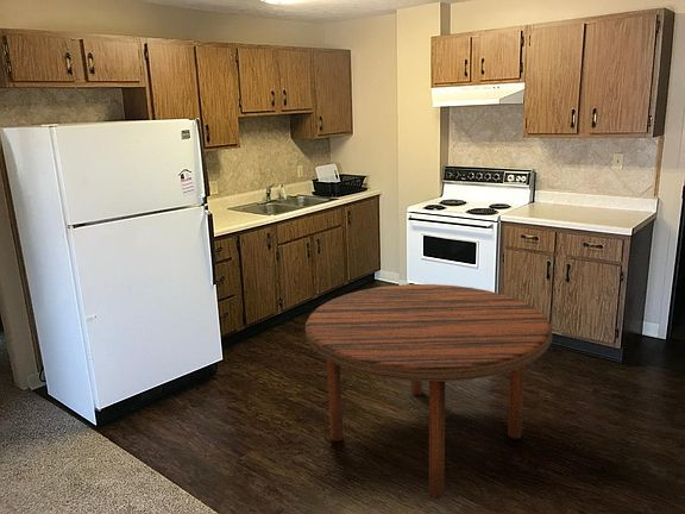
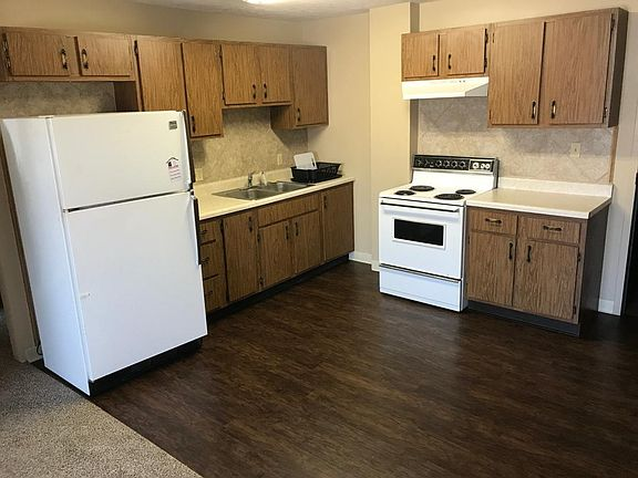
- dining table [304,283,553,500]
